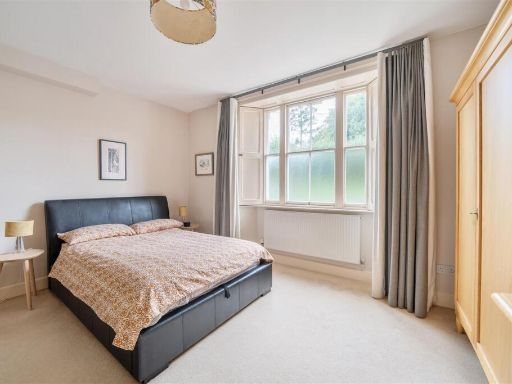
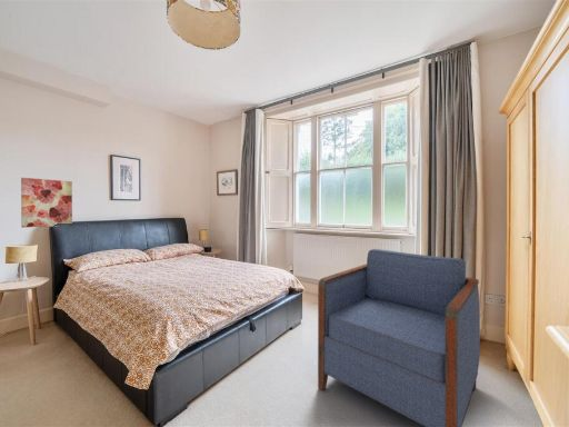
+ wall art [20,177,73,228]
+ armchair [317,248,481,427]
